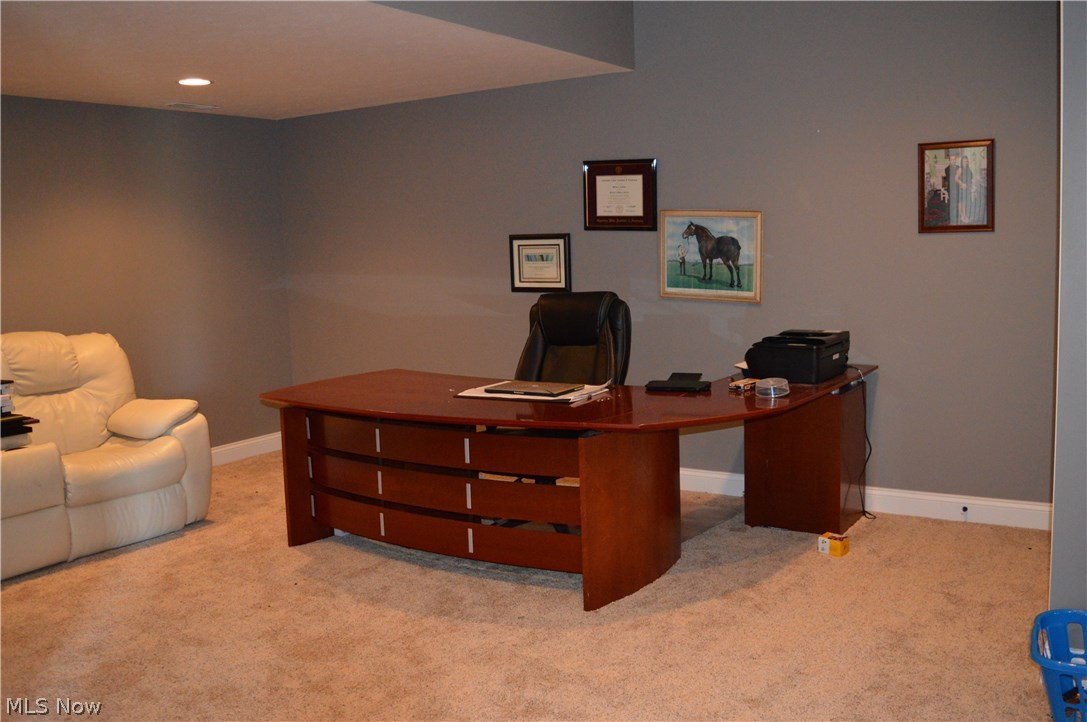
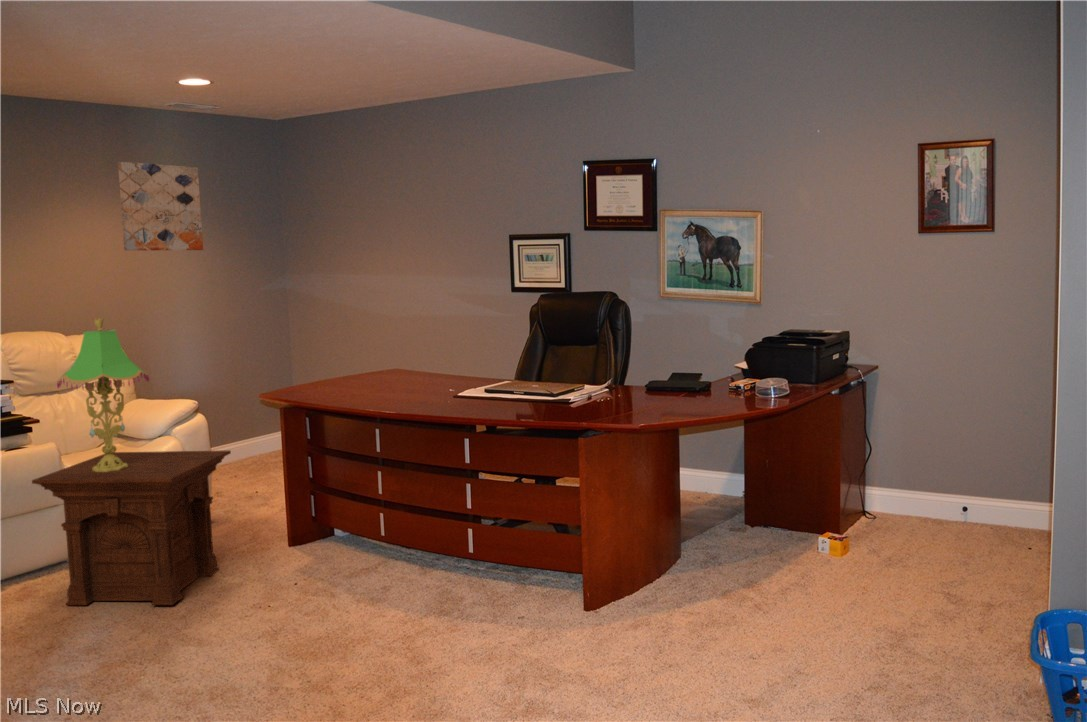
+ side table [31,449,232,606]
+ wall art [117,161,204,252]
+ table lamp [56,317,150,472]
